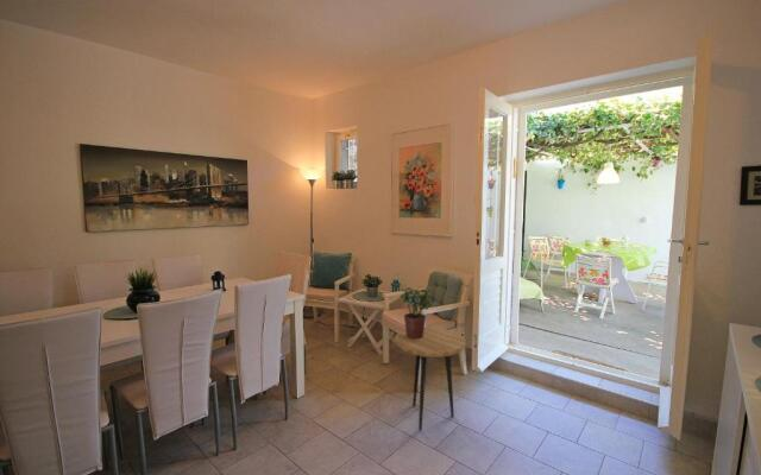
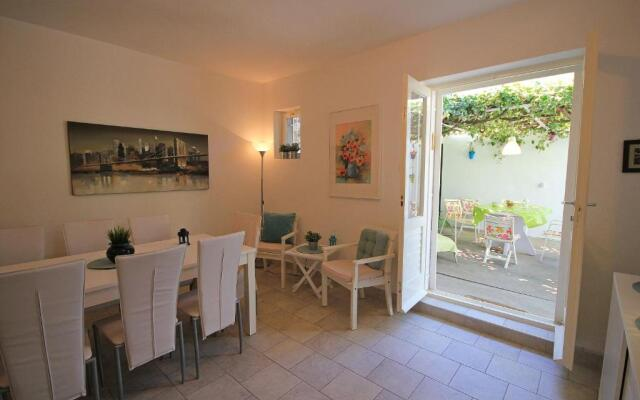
- side table [394,327,466,432]
- potted plant [400,286,434,338]
